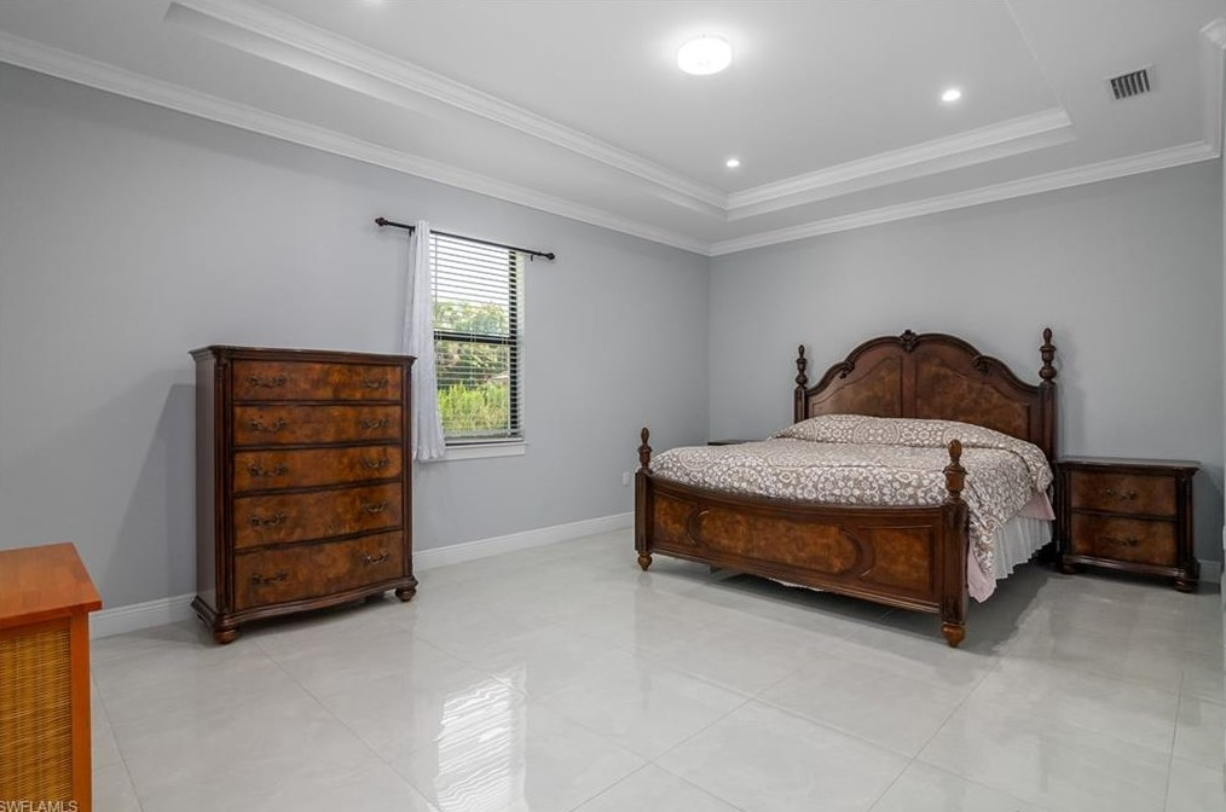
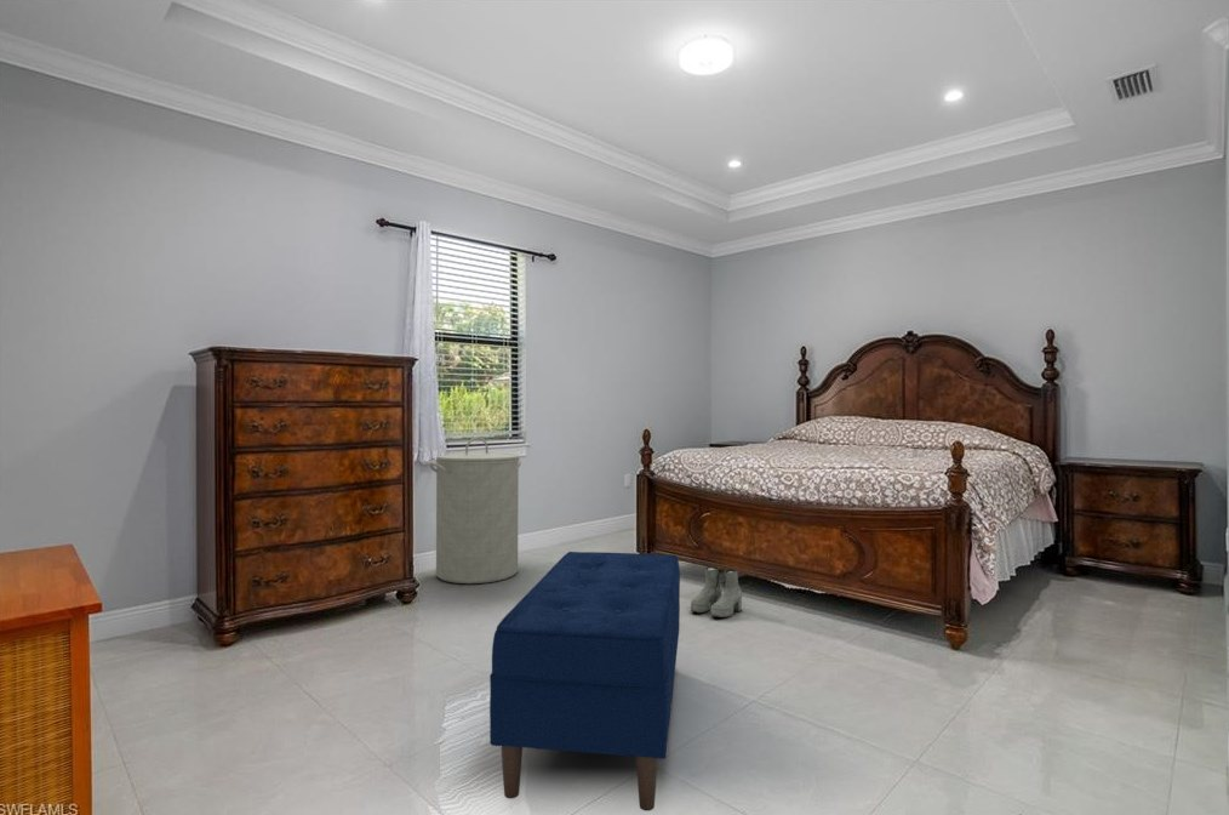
+ bench [488,551,681,813]
+ laundry hamper [429,435,522,585]
+ boots [690,565,743,619]
